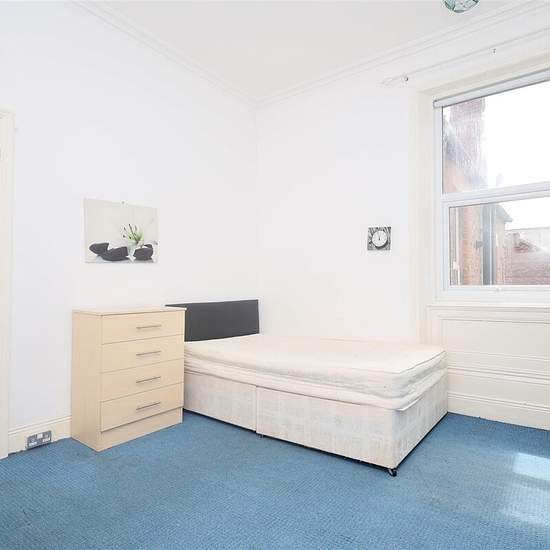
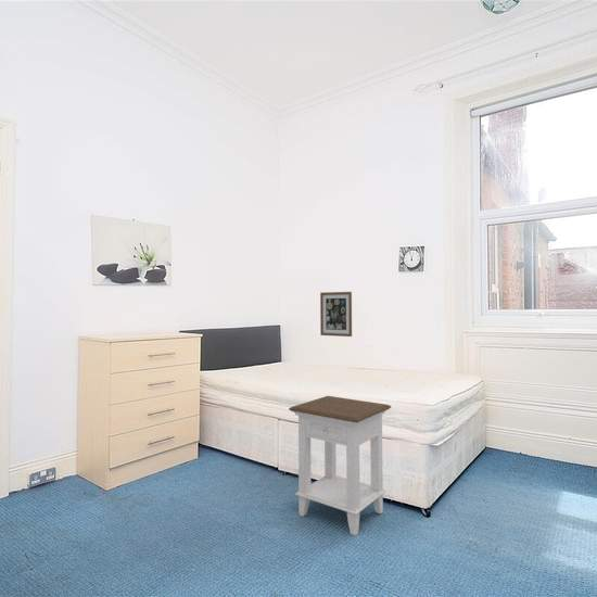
+ wall art [319,291,353,338]
+ nightstand [288,395,392,536]
